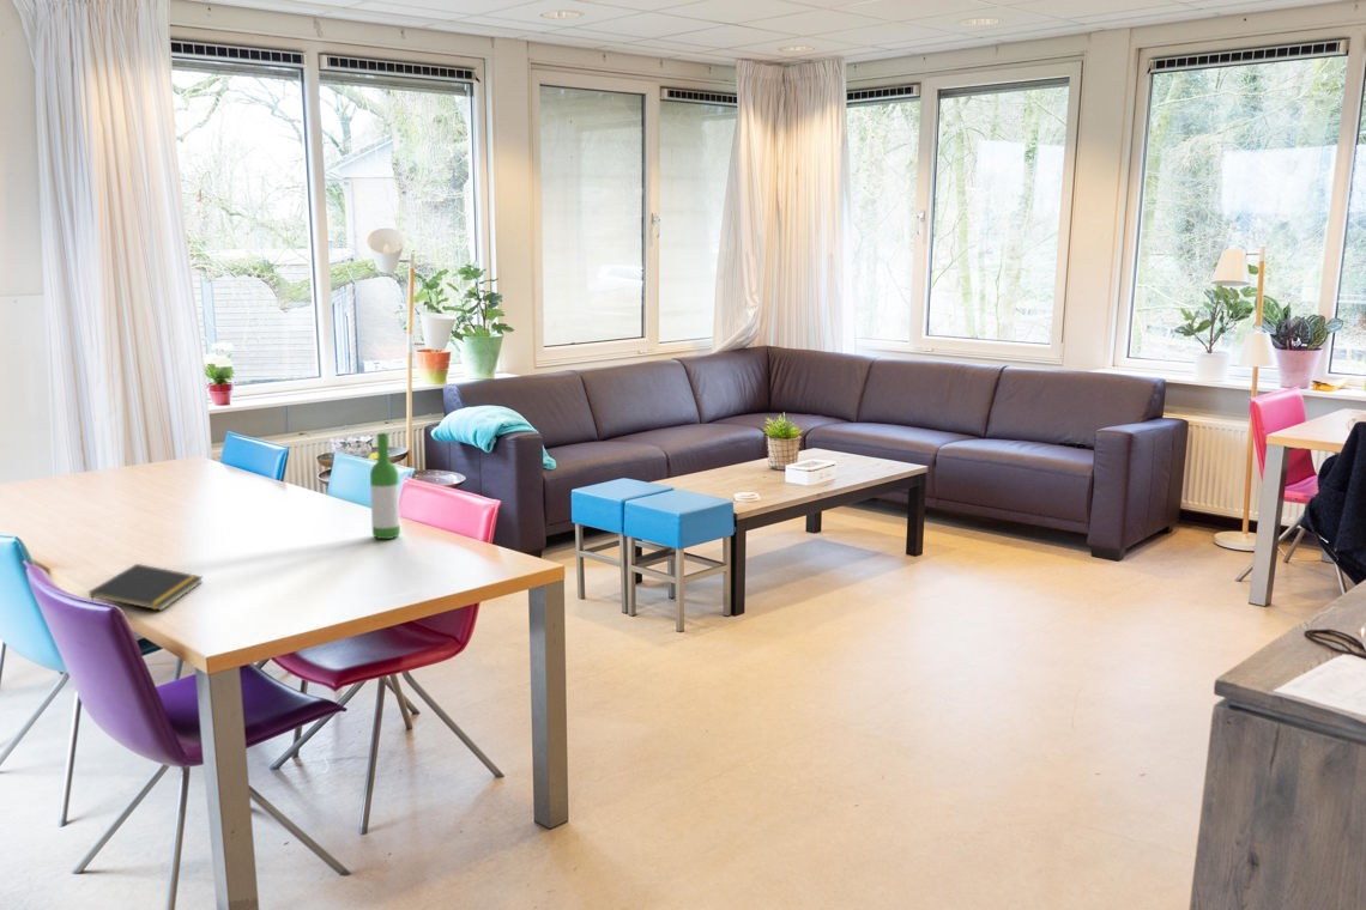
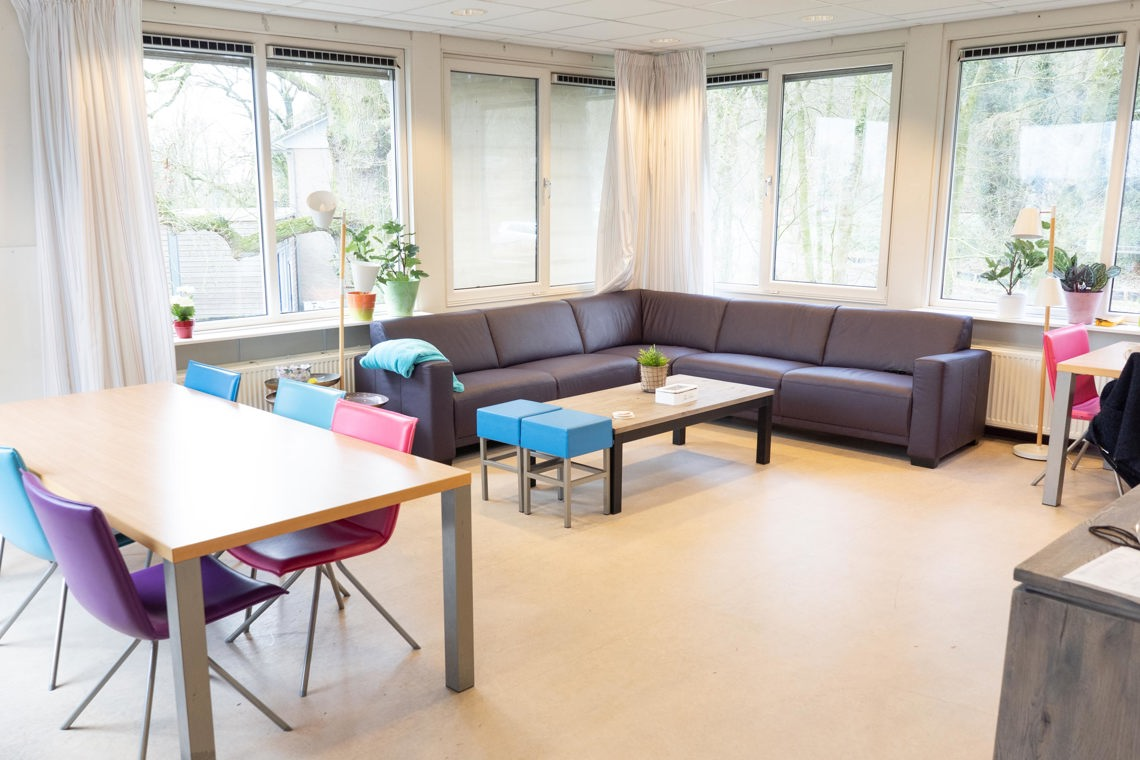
- notepad [87,563,204,612]
- wine bottle [369,432,401,540]
